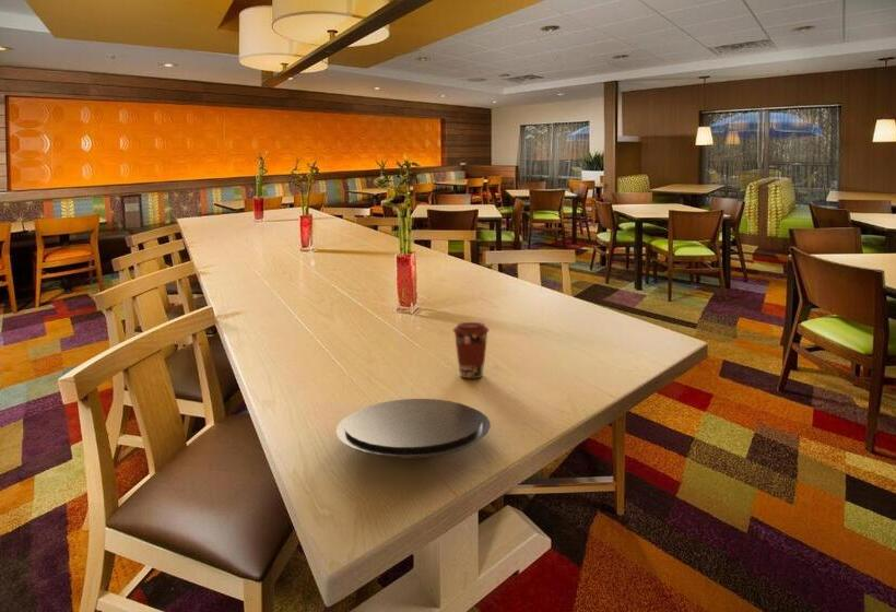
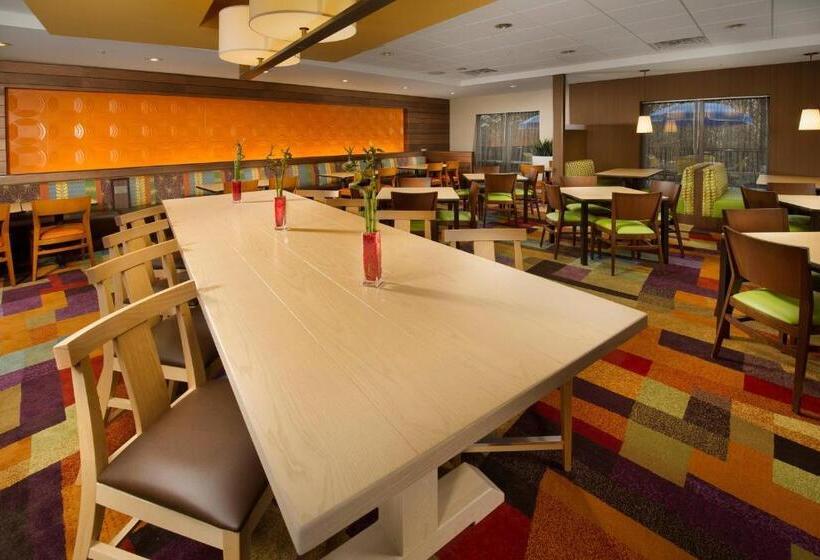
- coffee cup [452,321,491,379]
- plate [335,398,492,460]
